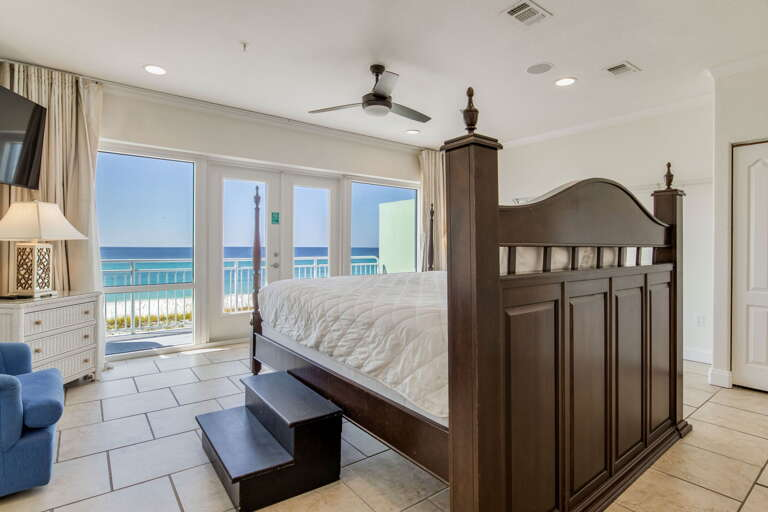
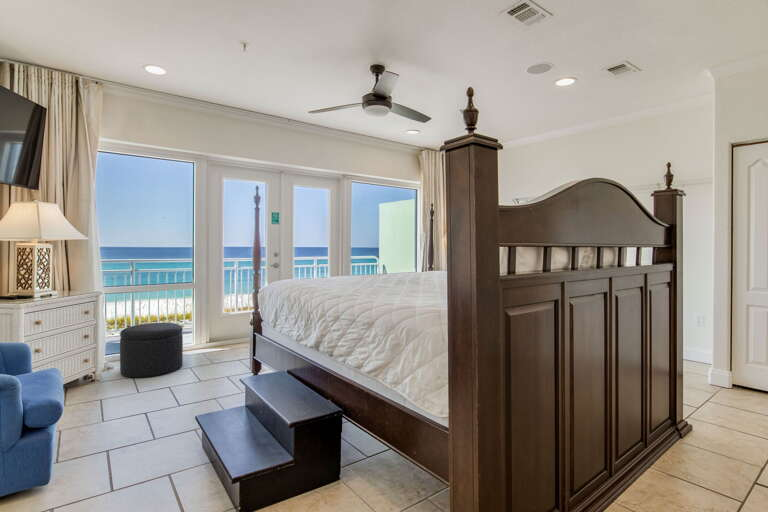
+ ottoman [119,322,184,378]
